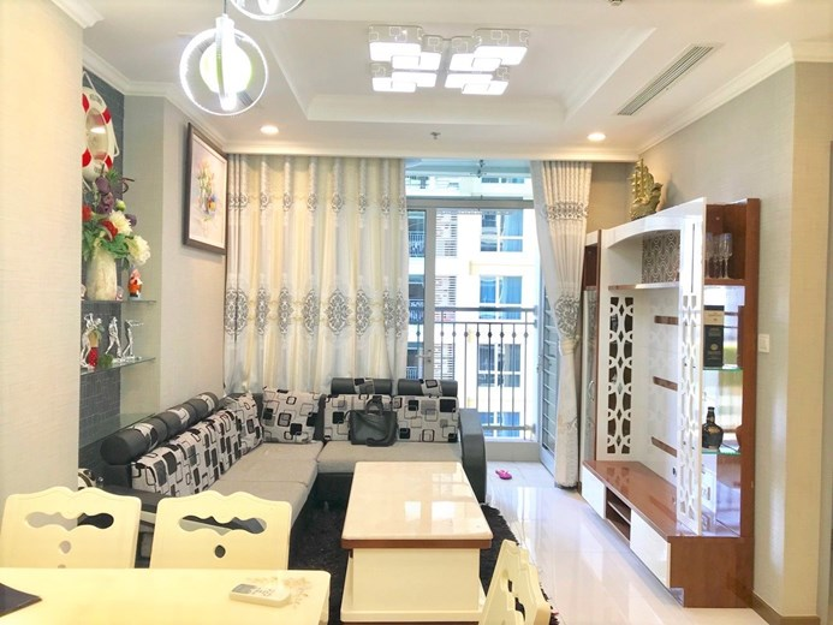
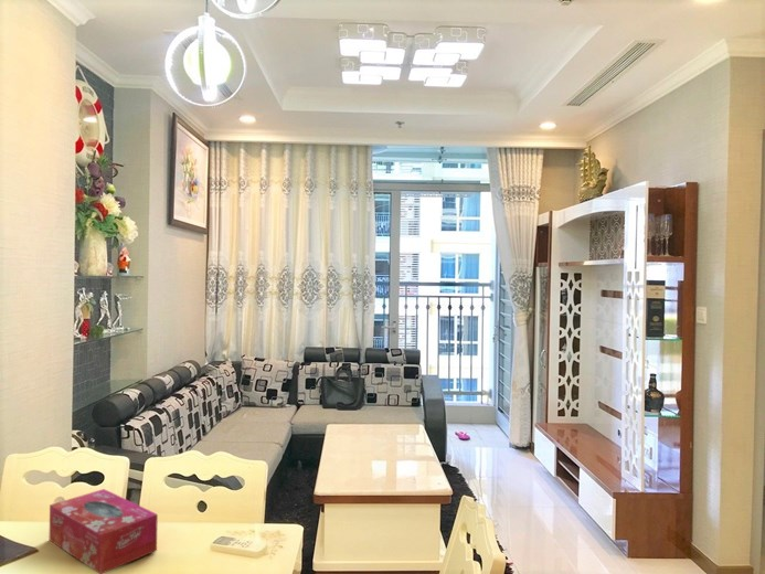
+ tissue box [49,488,159,574]
